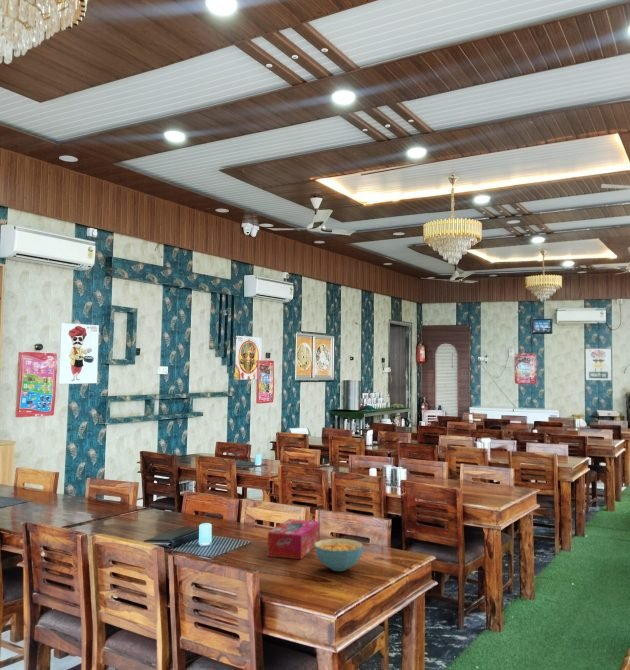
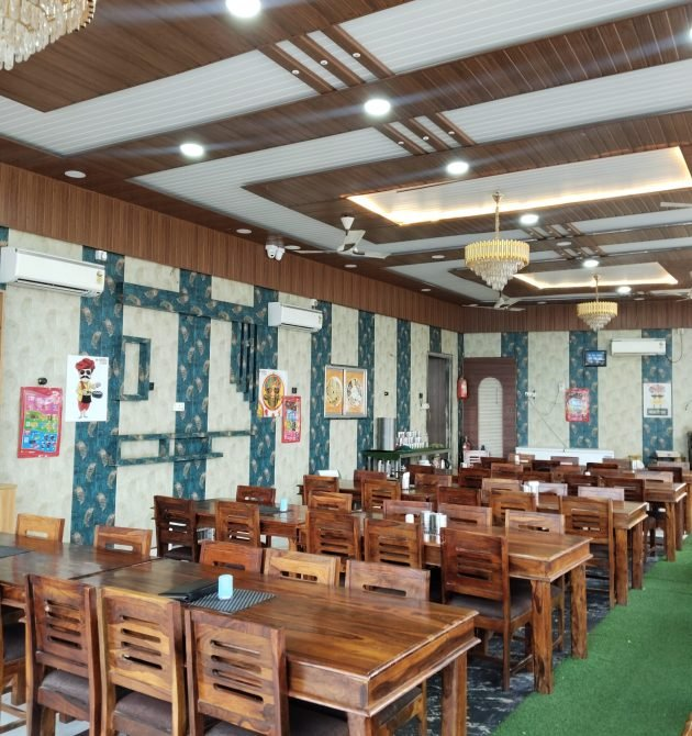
- cereal bowl [314,538,364,572]
- tissue box [266,518,321,560]
